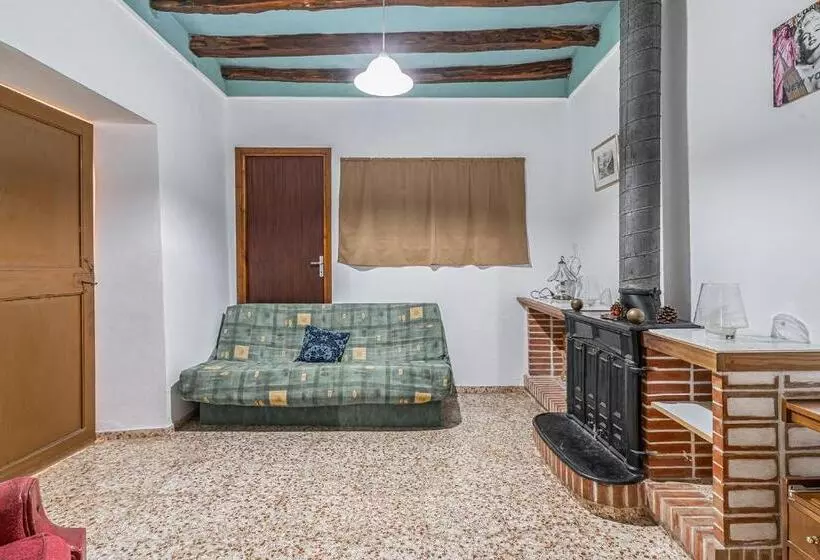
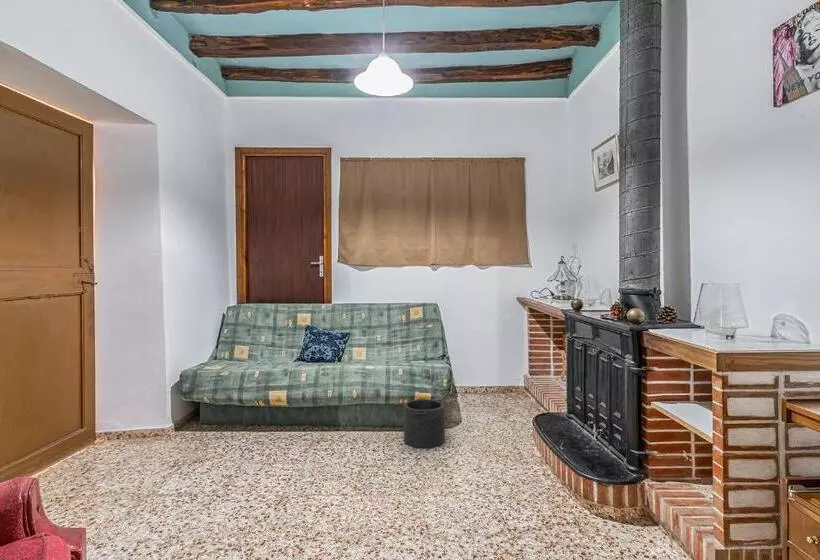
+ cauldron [403,398,446,449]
